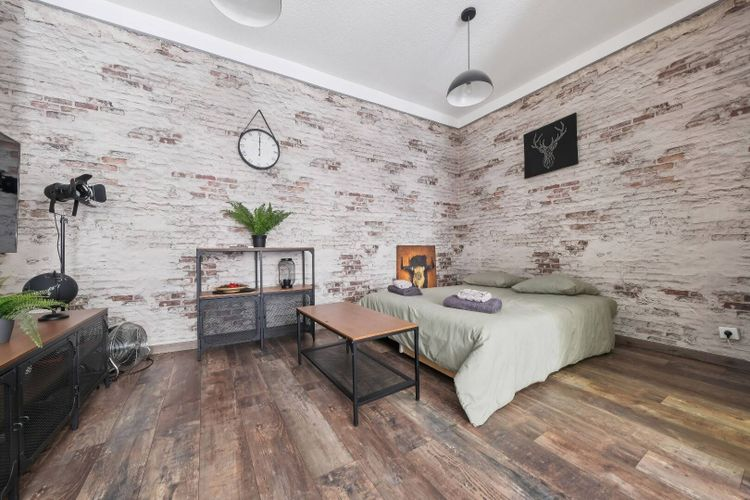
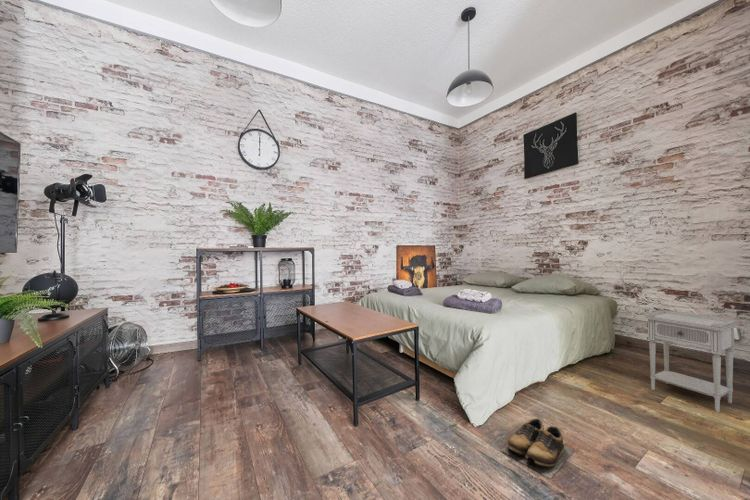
+ shoes [500,418,575,480]
+ nightstand [643,309,740,413]
